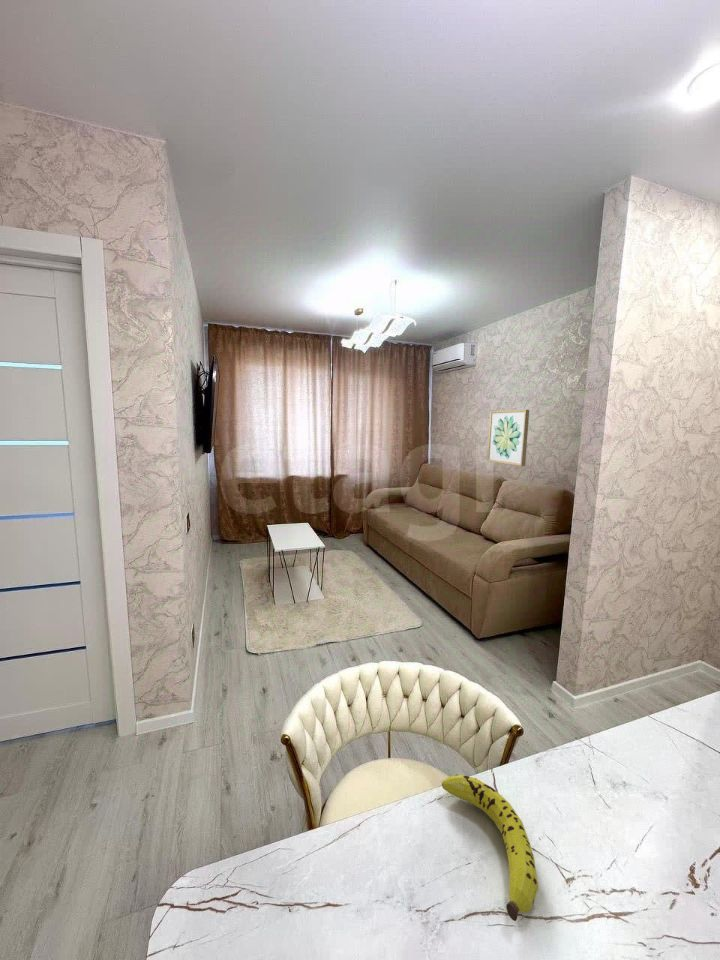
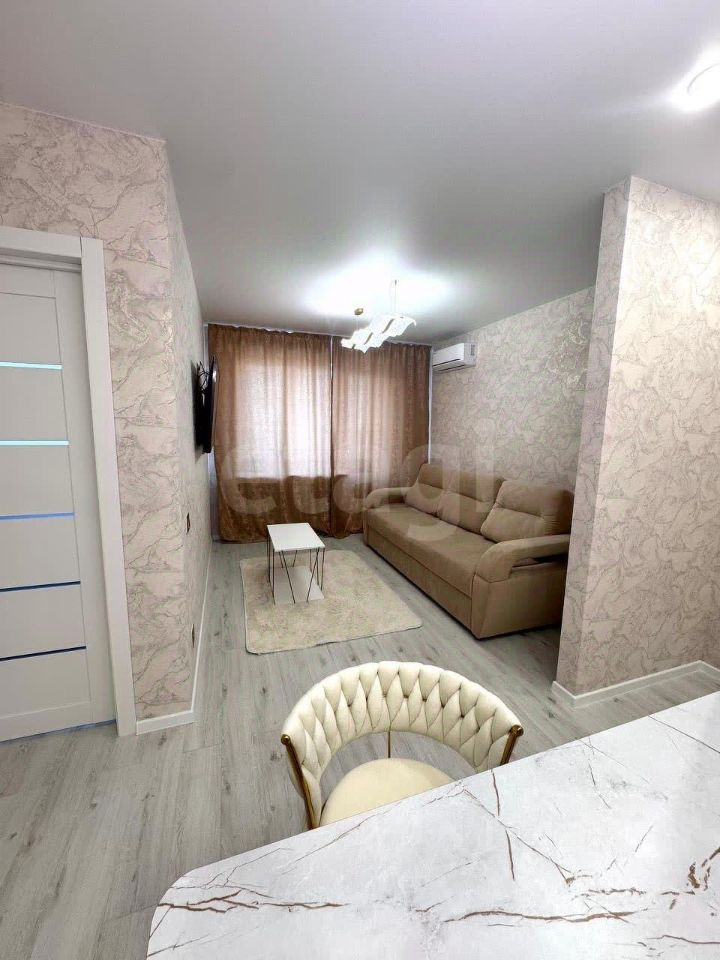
- wall art [486,409,530,467]
- fruit [441,773,539,922]
